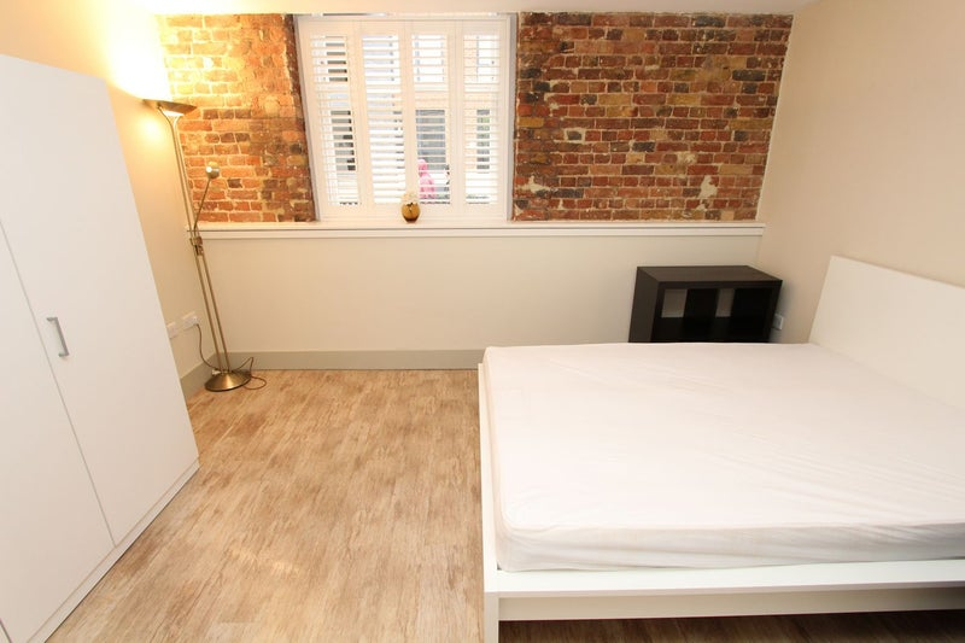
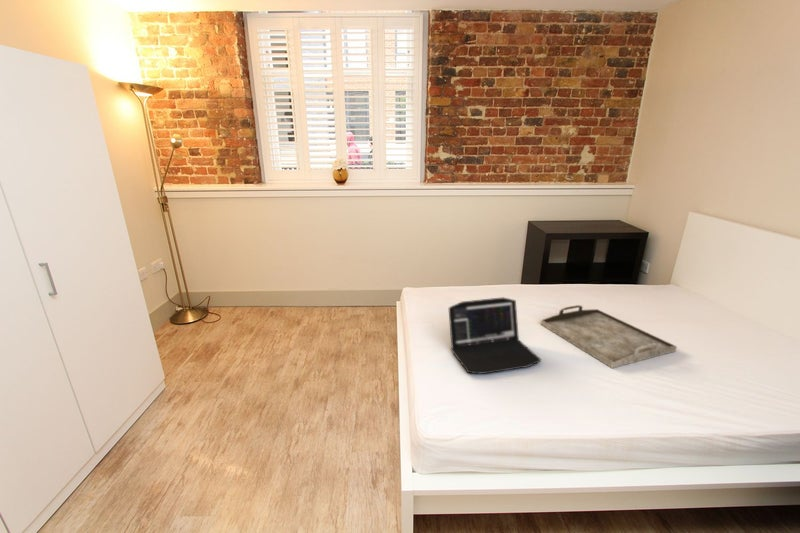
+ laptop [448,296,542,375]
+ serving tray [540,304,678,369]
